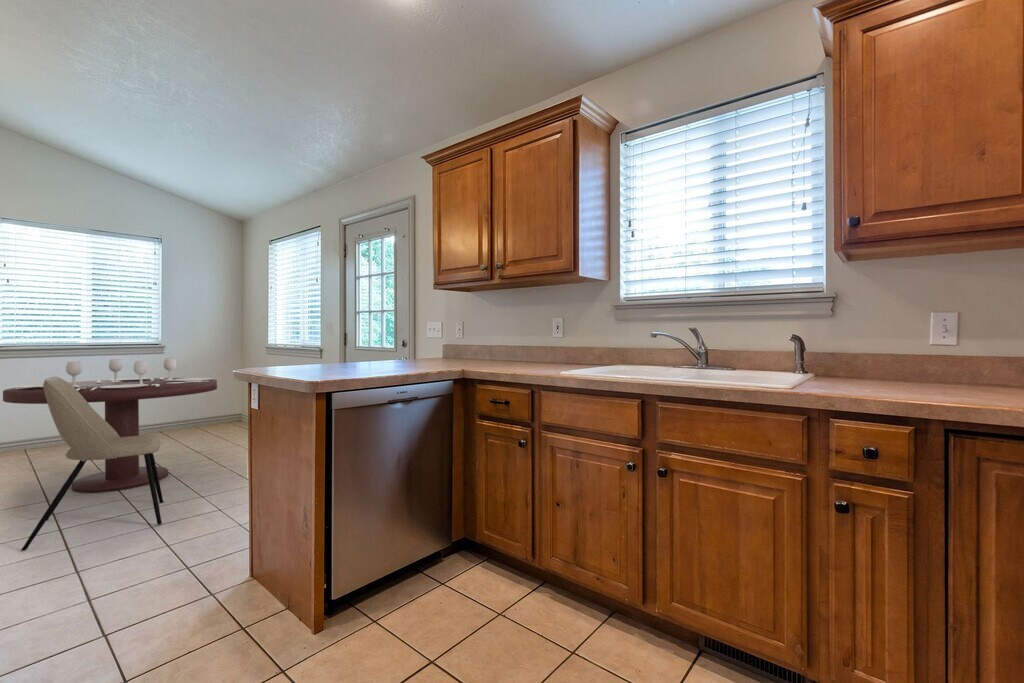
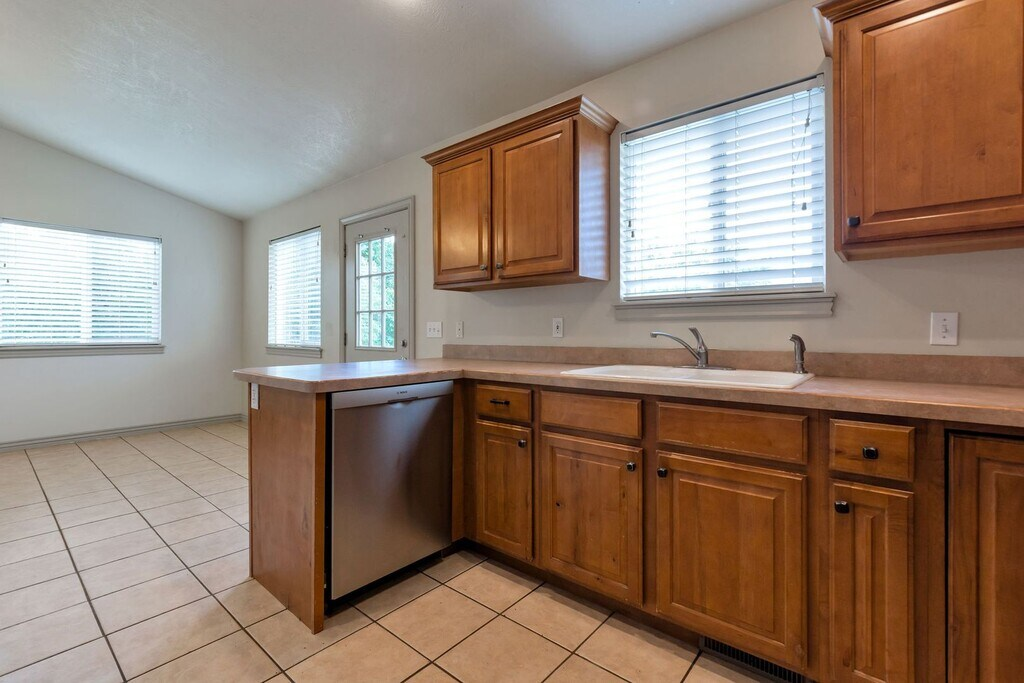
- dining chair [20,376,165,552]
- dining table [2,357,218,493]
